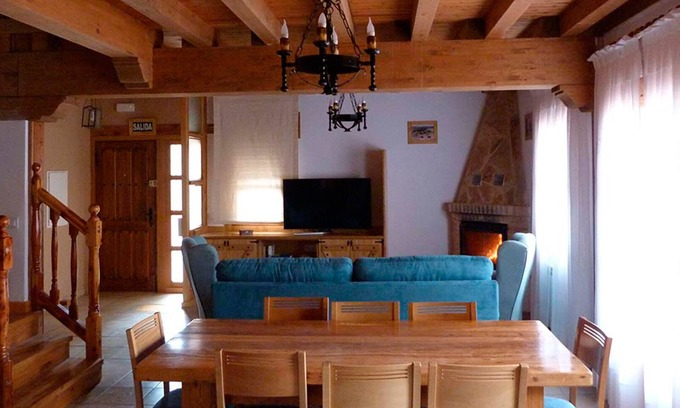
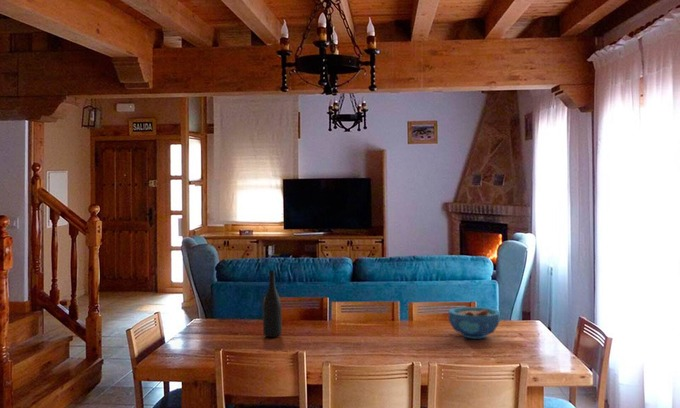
+ bowl [447,306,501,339]
+ wine bottle [262,269,283,338]
